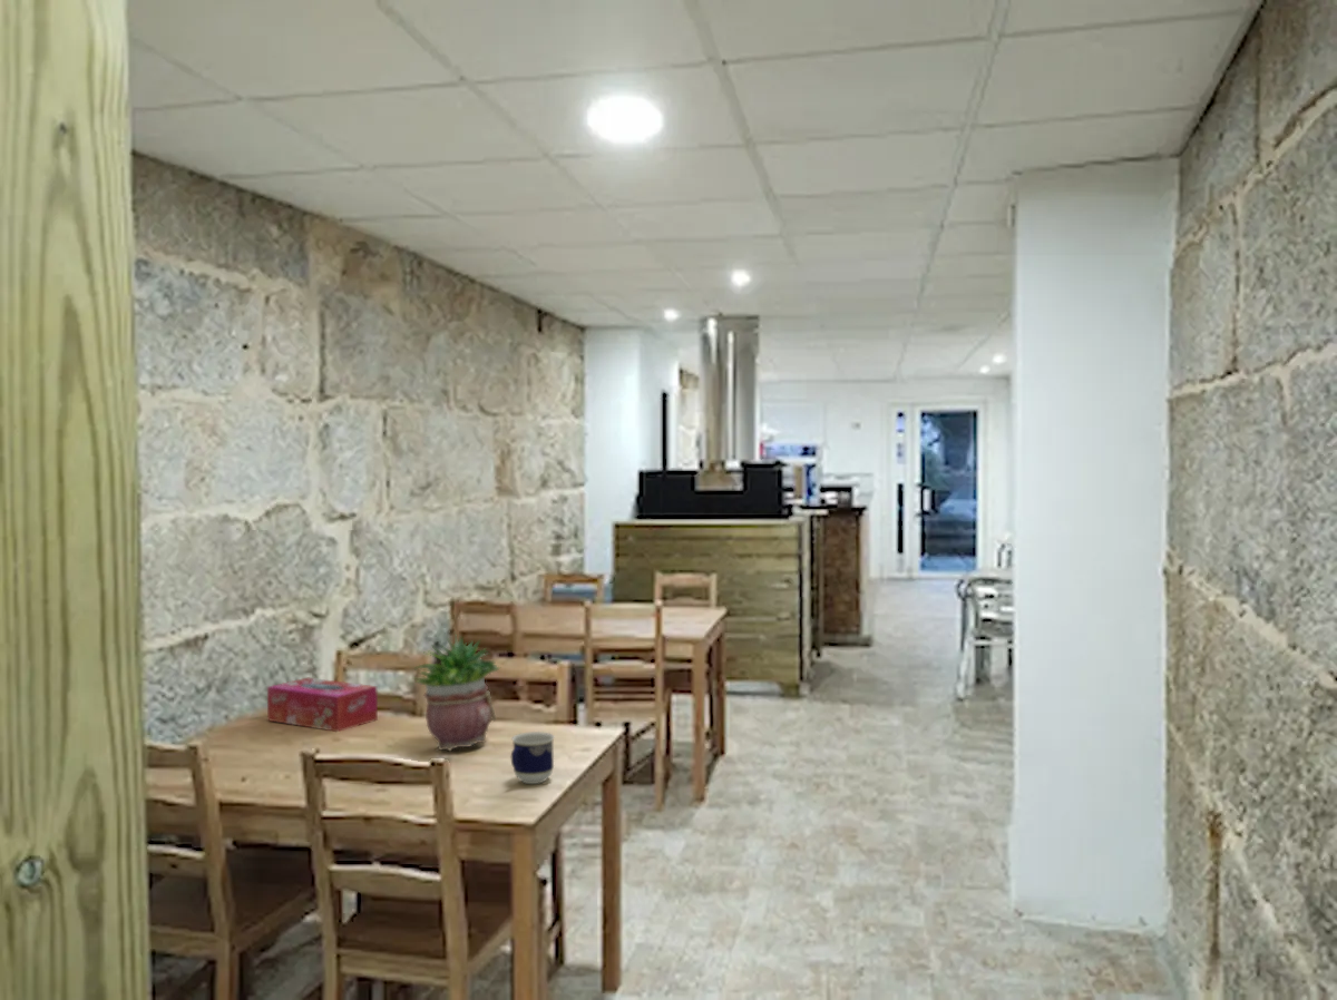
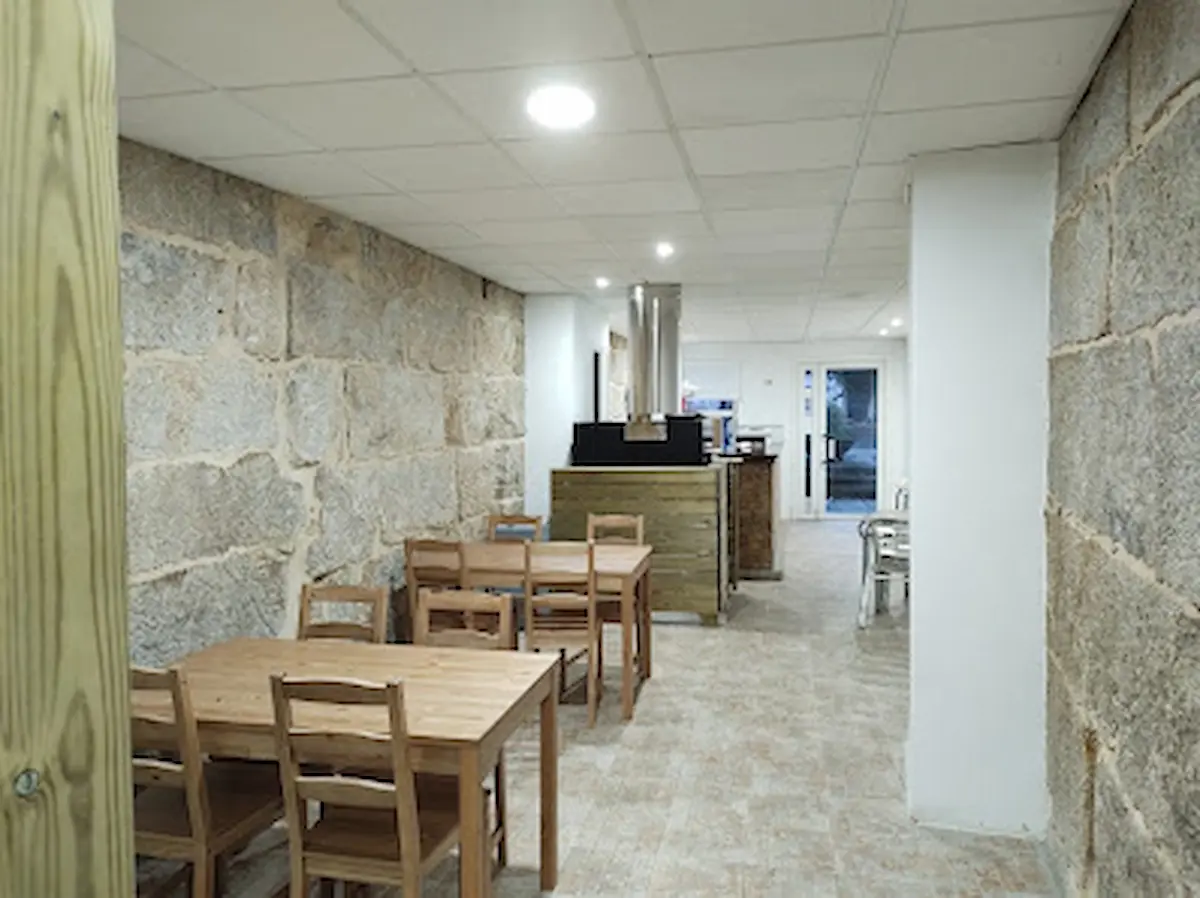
- cup [510,731,555,785]
- potted plant [411,631,501,753]
- tissue box [266,677,379,733]
